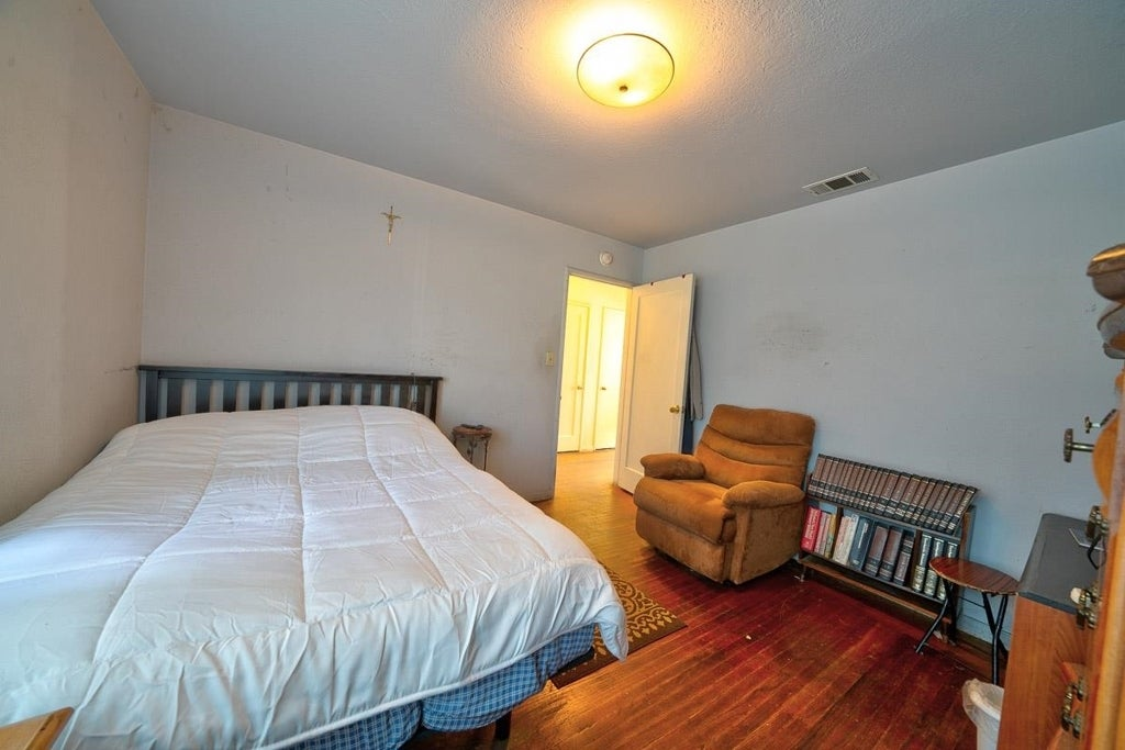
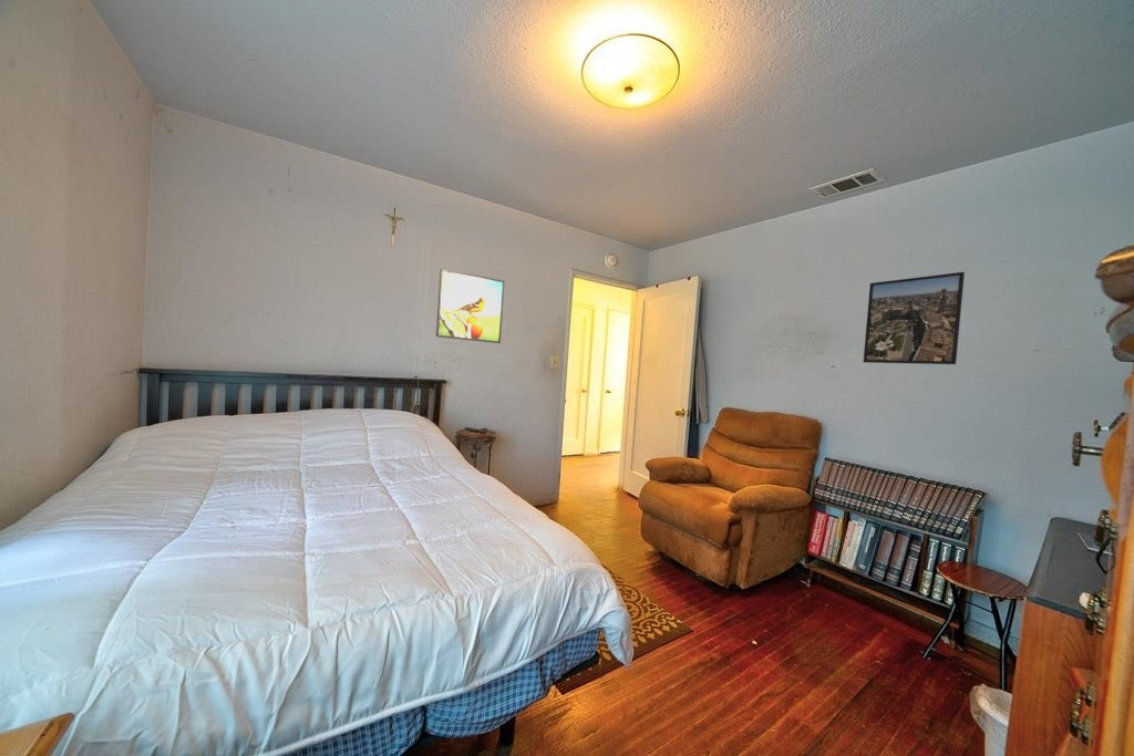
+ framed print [863,271,966,365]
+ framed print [435,268,506,344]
